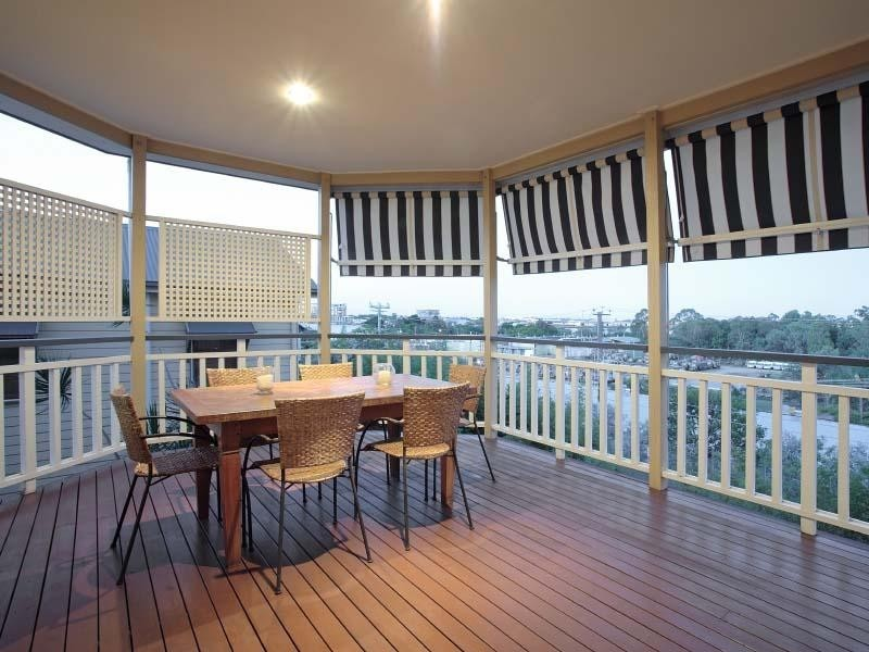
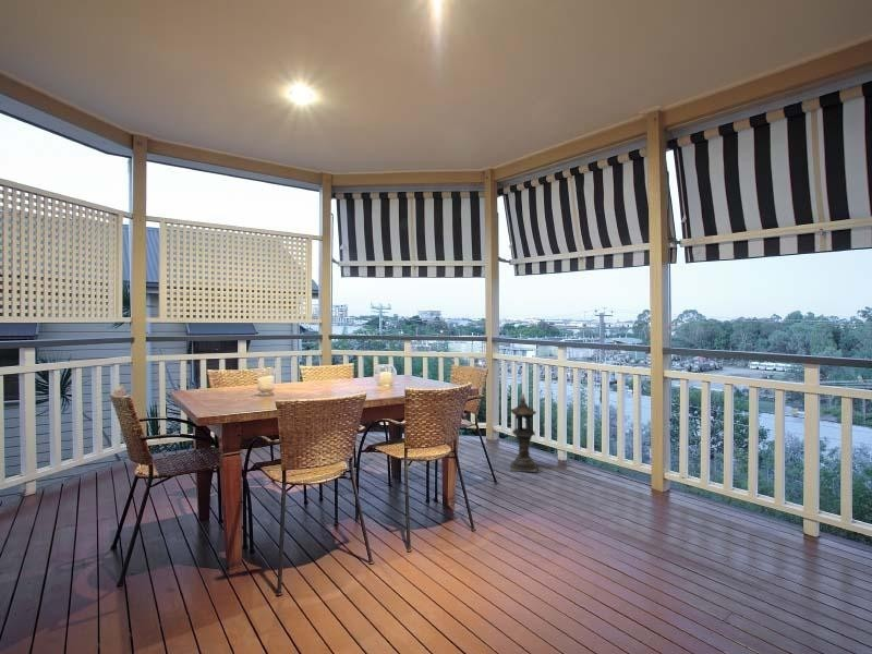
+ lantern [509,392,538,473]
